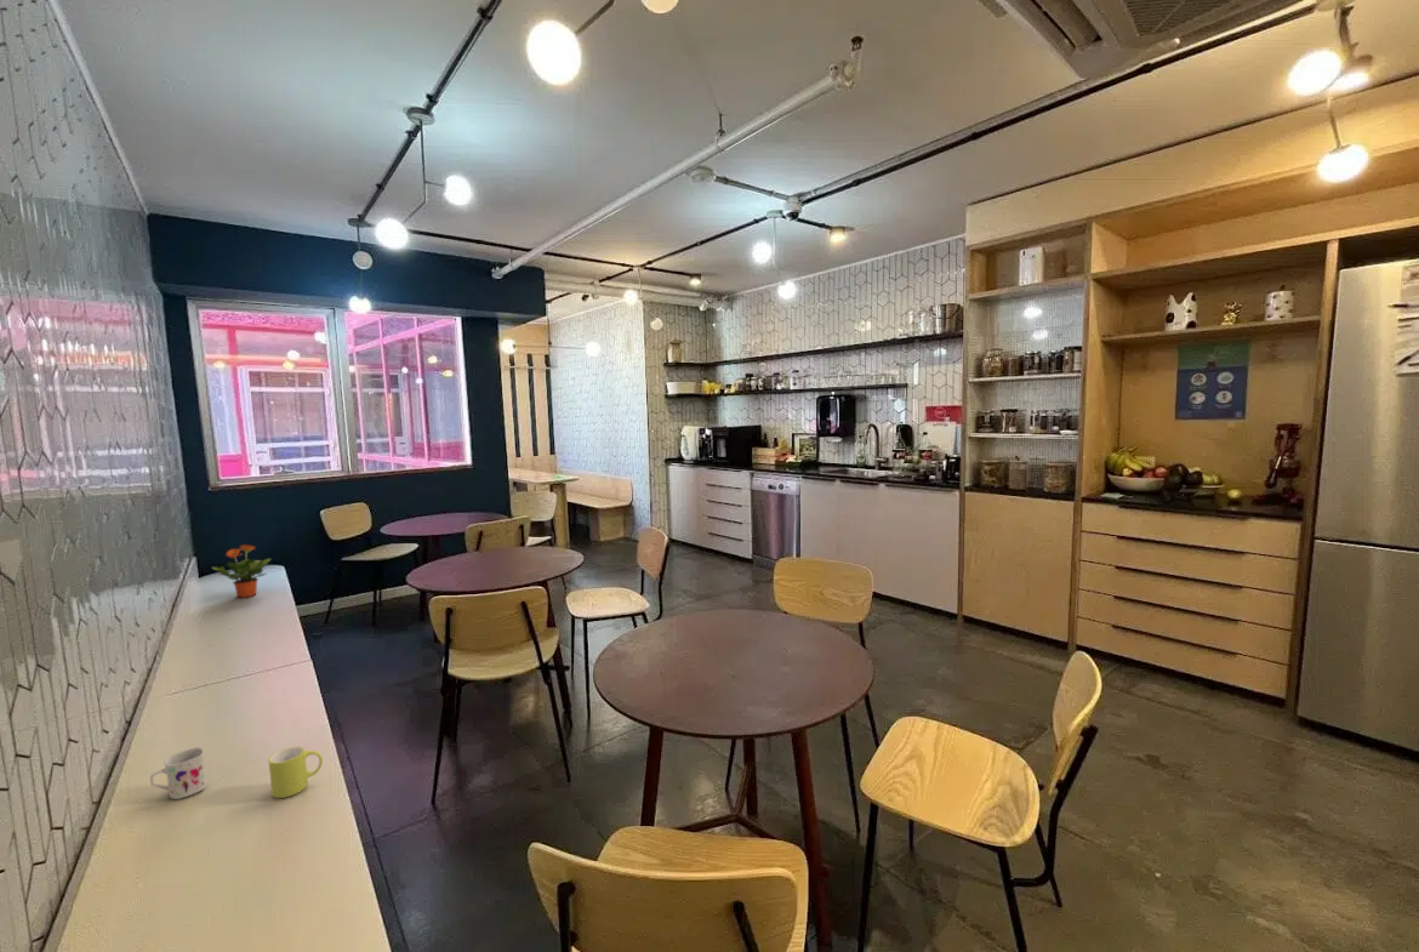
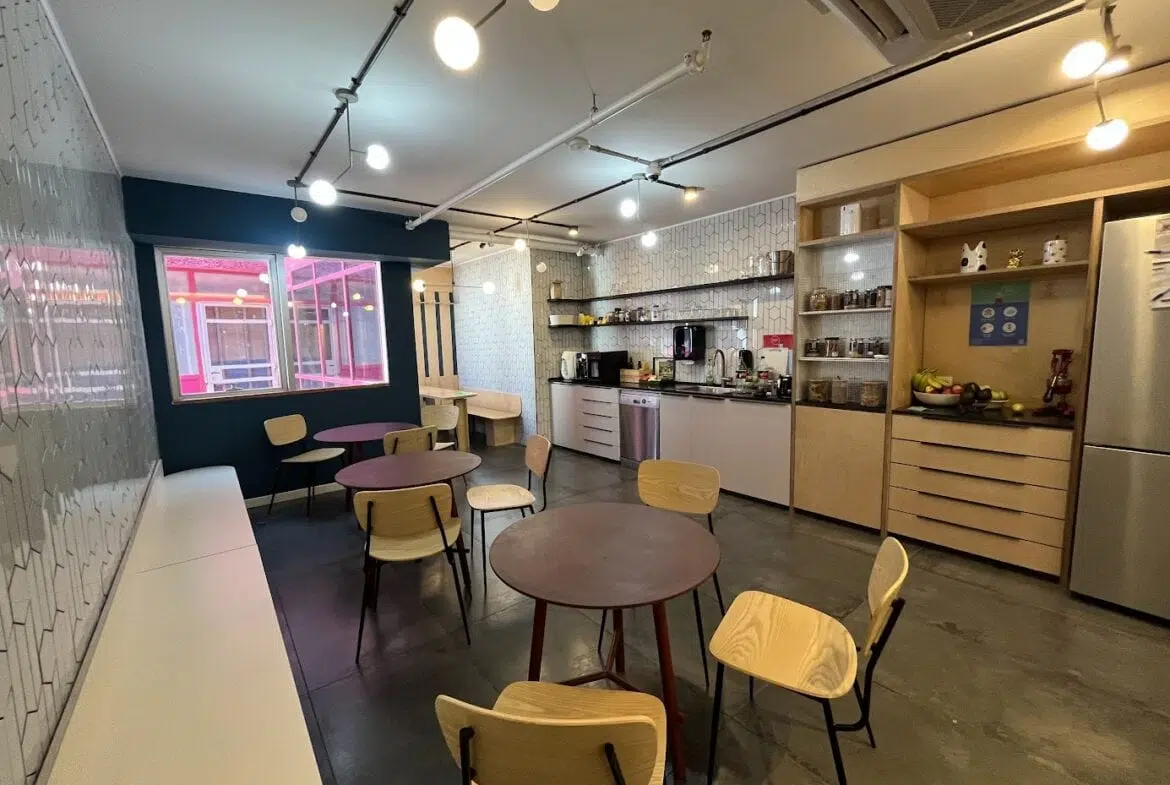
- potted plant [211,543,272,599]
- mug [149,746,209,800]
- mug [268,746,324,799]
